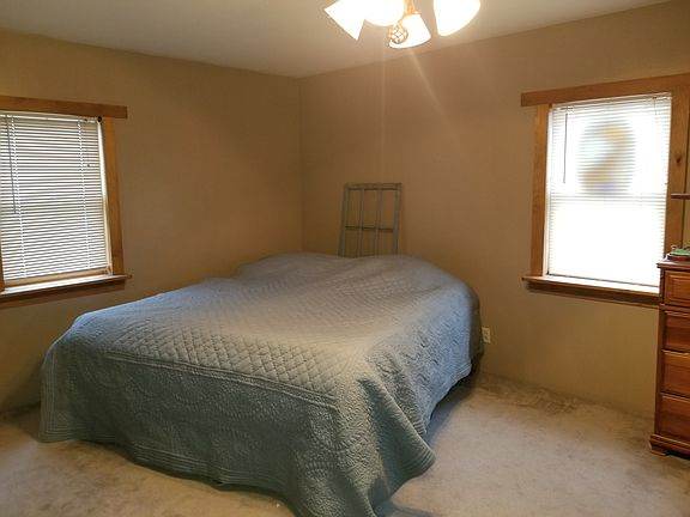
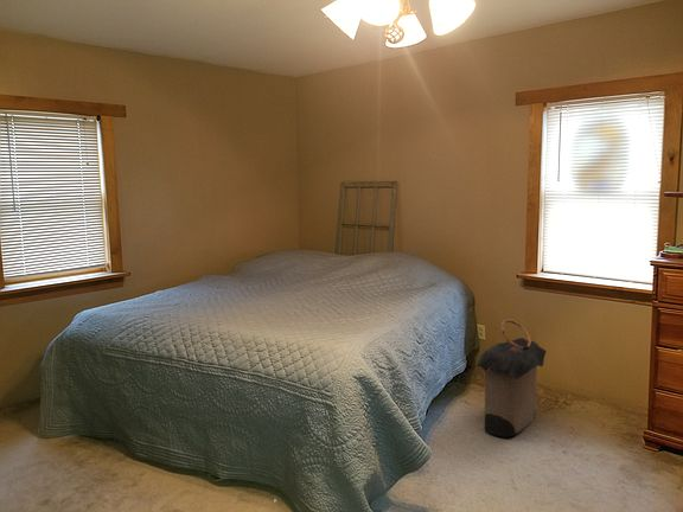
+ laundry hamper [472,319,548,439]
